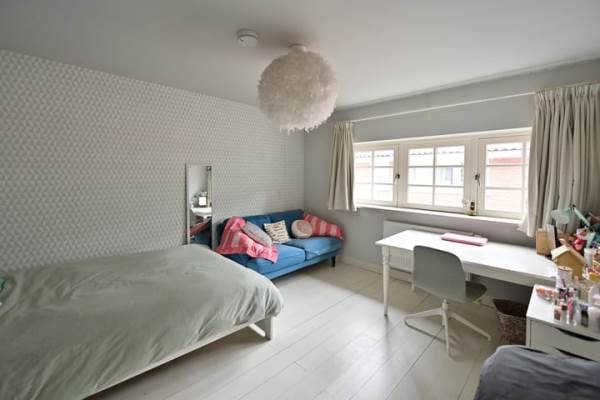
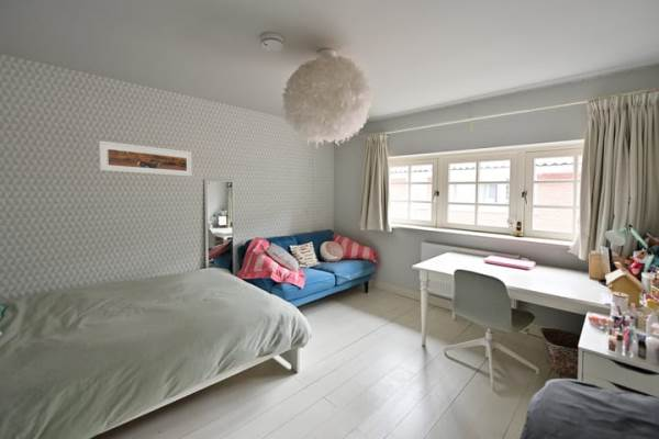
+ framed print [98,139,193,177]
